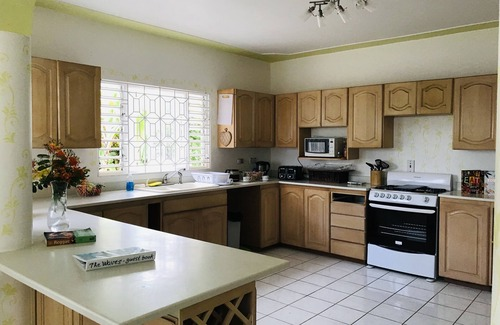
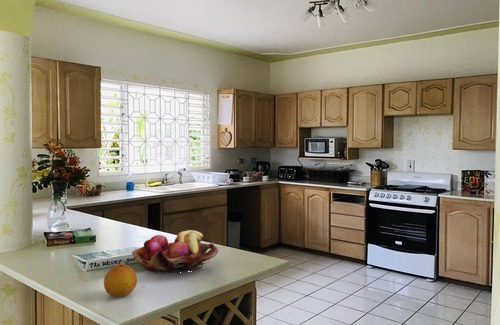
+ fruit basket [131,229,219,274]
+ fruit [103,263,138,298]
